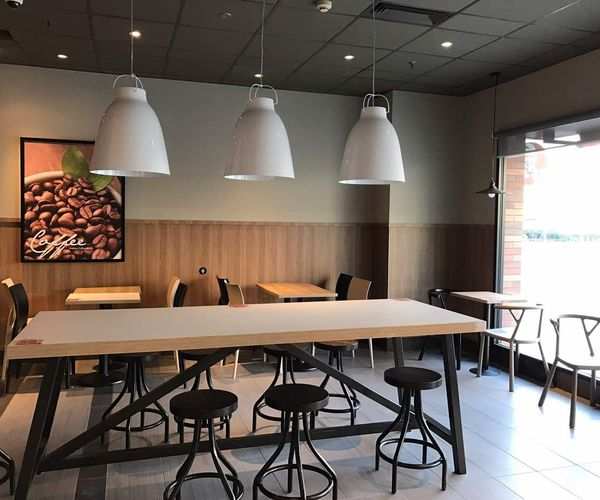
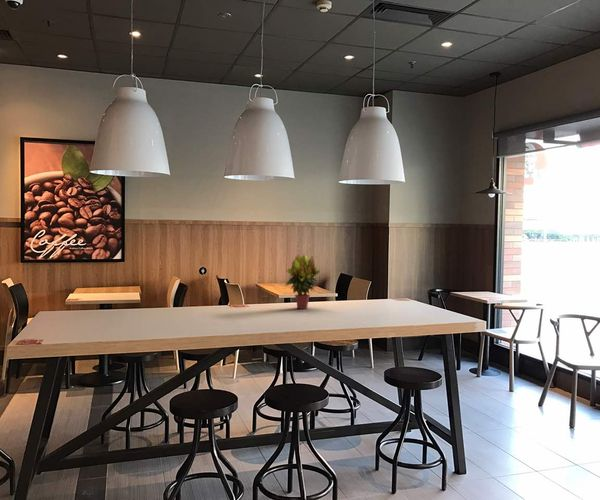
+ potted plant [284,253,321,310]
